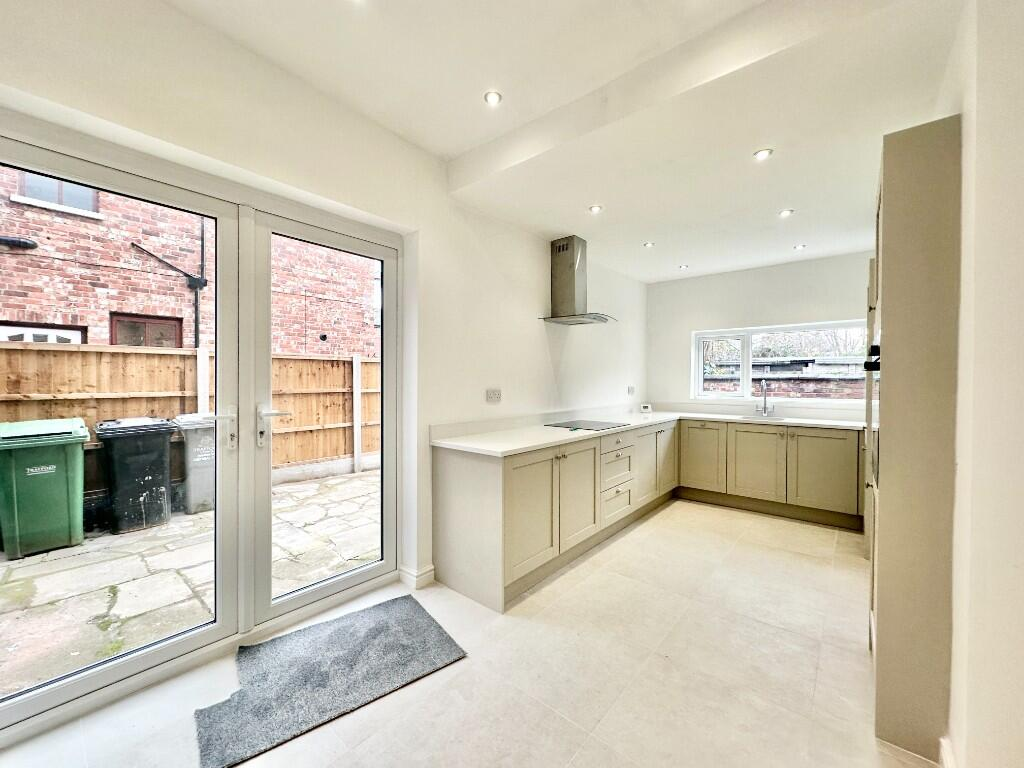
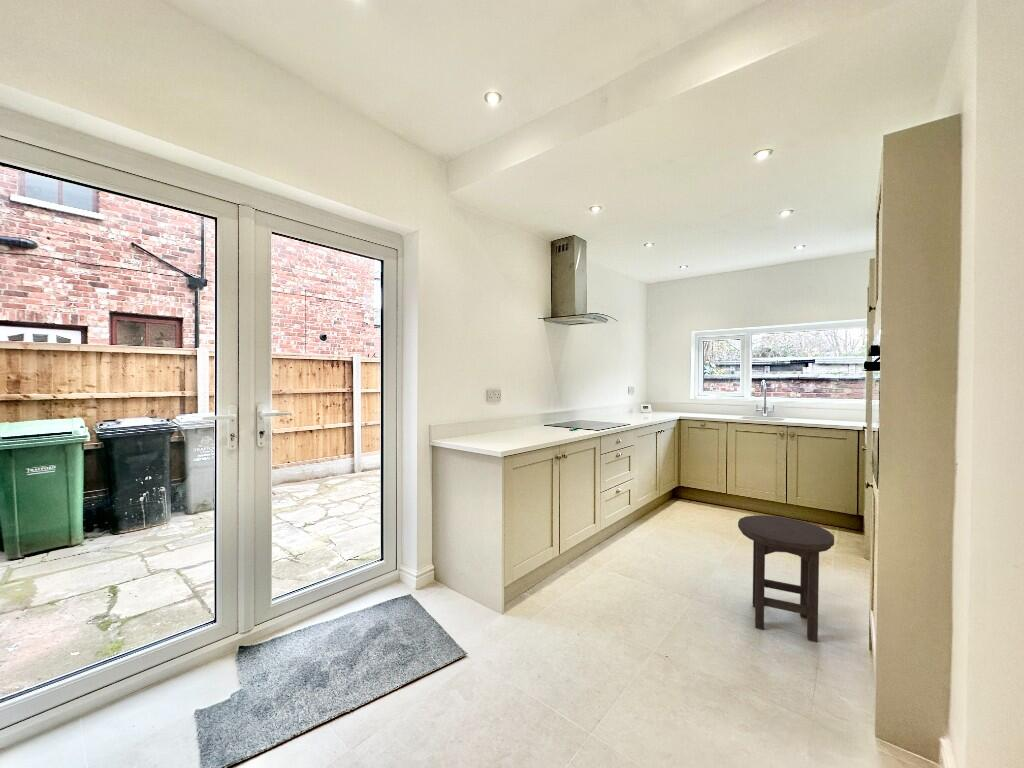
+ stool [737,514,835,643]
